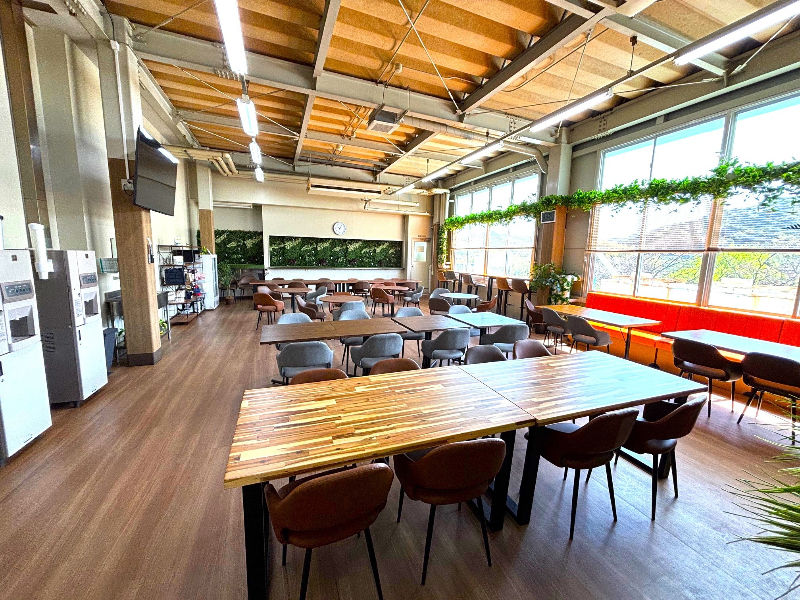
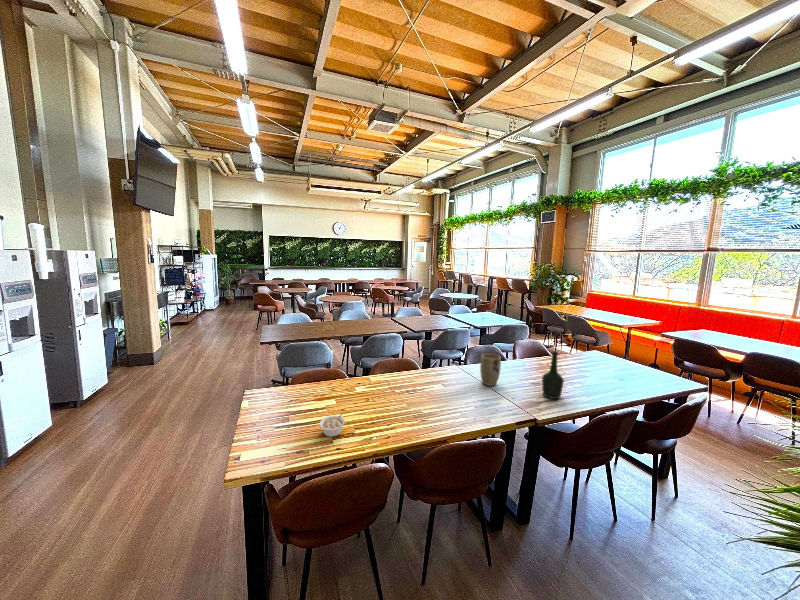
+ plant pot [479,352,502,387]
+ bottle [541,349,565,400]
+ legume [319,411,346,438]
